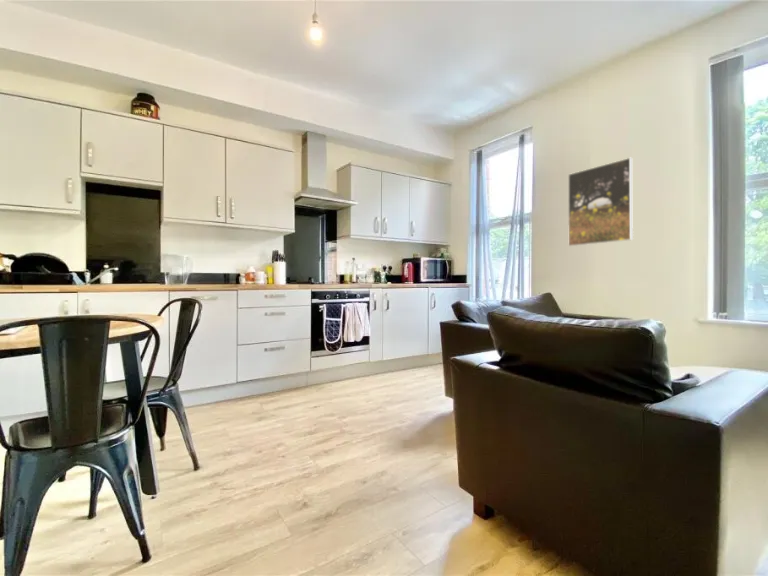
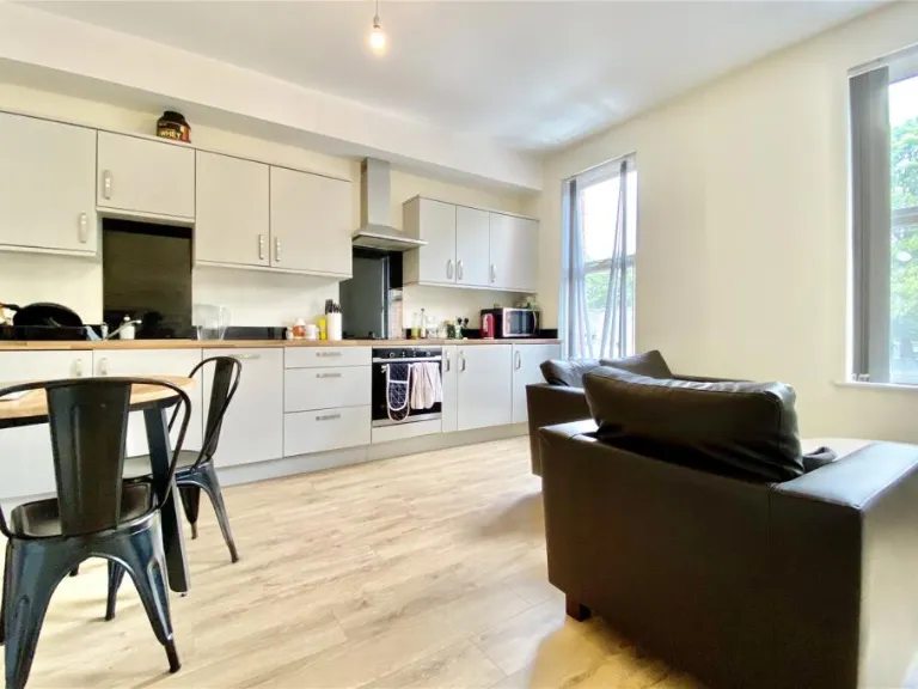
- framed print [567,157,634,247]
